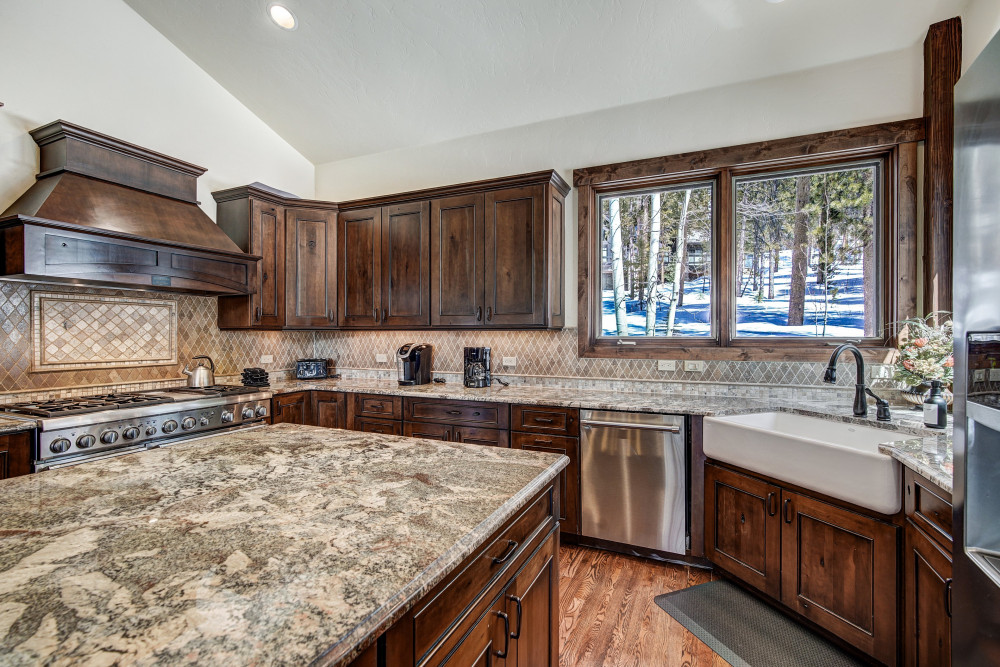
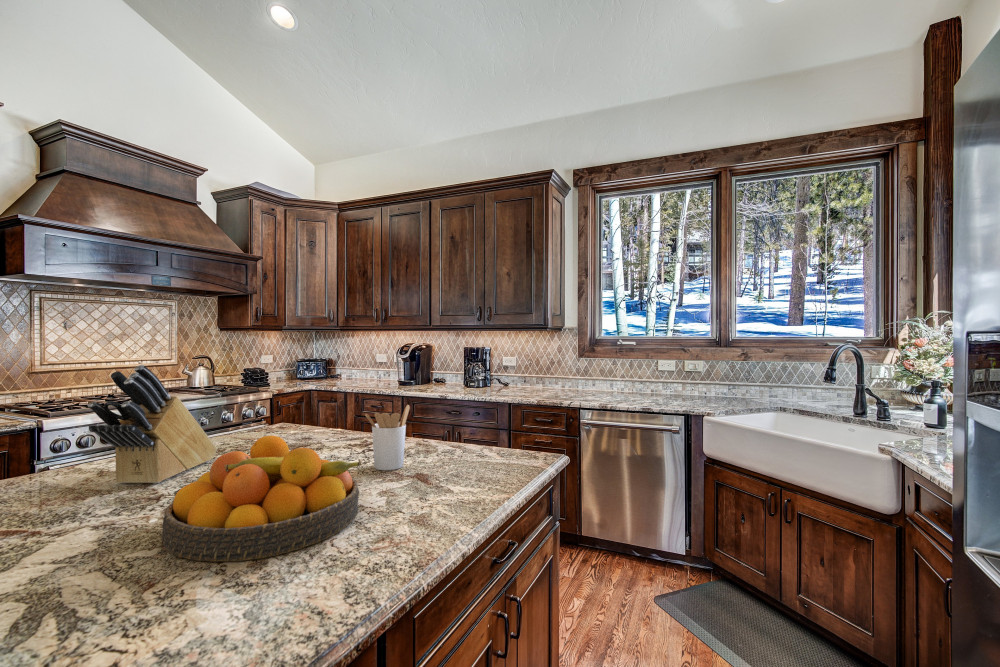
+ fruit bowl [161,434,363,563]
+ knife block [87,364,218,485]
+ utensil holder [364,404,411,471]
